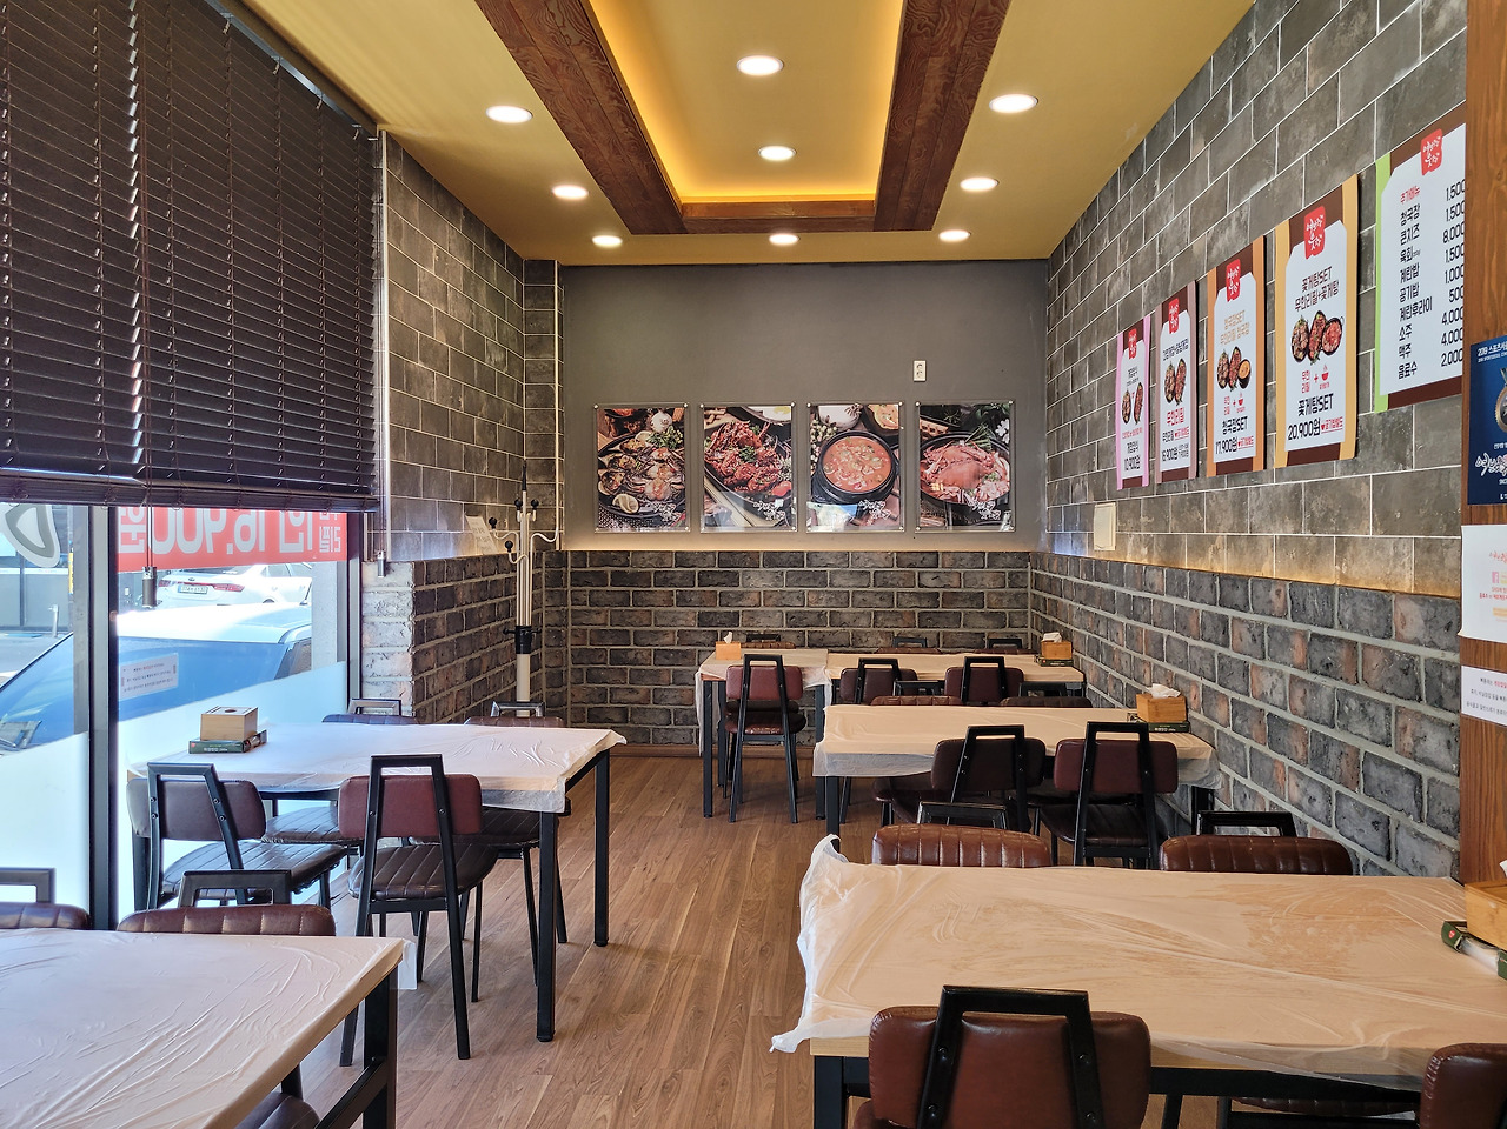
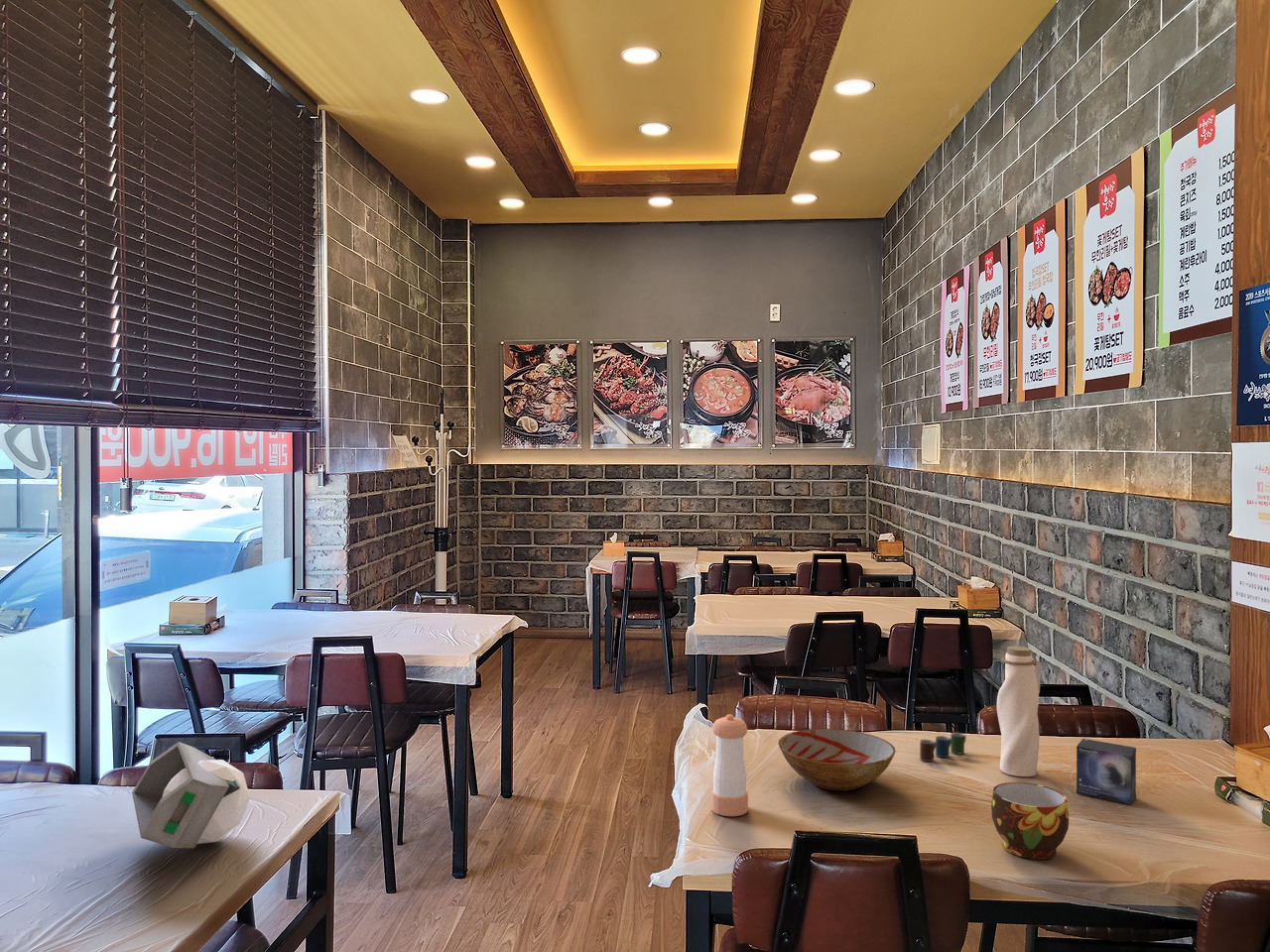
+ cup [919,732,967,763]
+ small box [1076,738,1137,805]
+ pepper shaker [710,713,749,817]
+ cup [990,781,1070,860]
+ projector [131,741,251,849]
+ bowl [777,728,897,791]
+ water bottle [996,646,1042,777]
